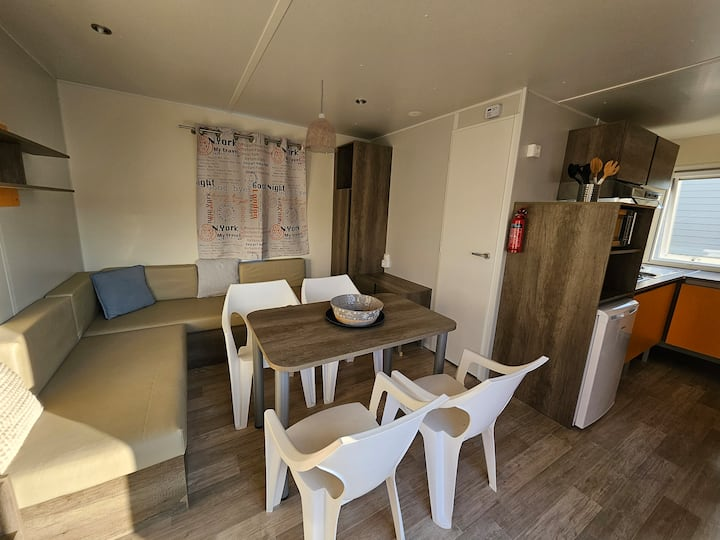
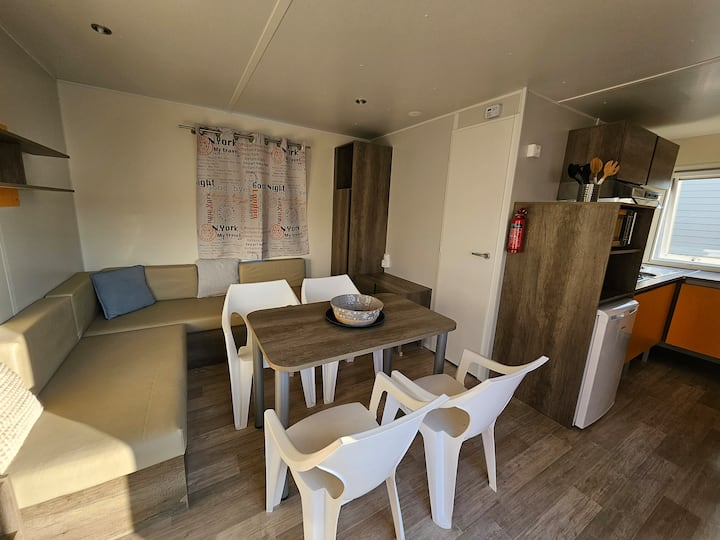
- pendant lamp [303,79,339,154]
